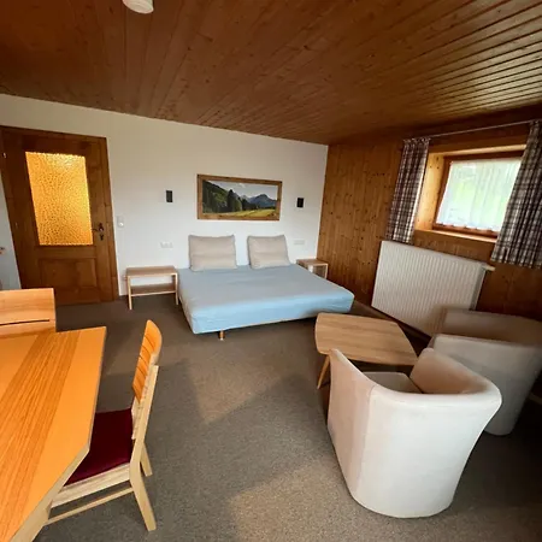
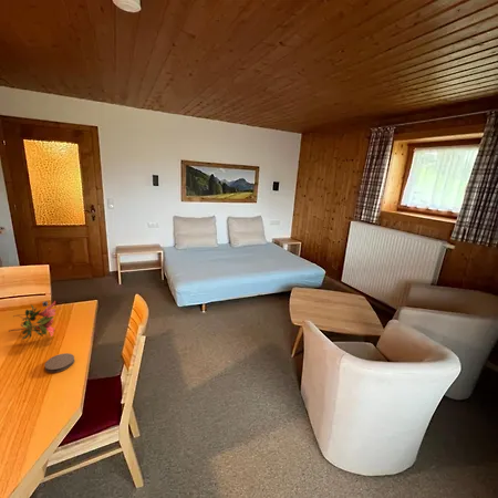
+ coaster [44,352,75,374]
+ flower [9,300,58,342]
